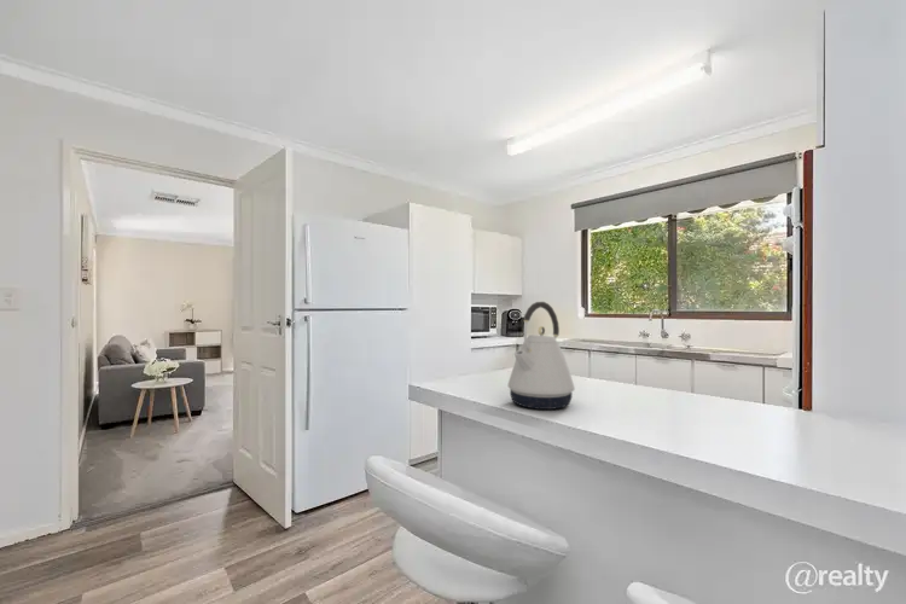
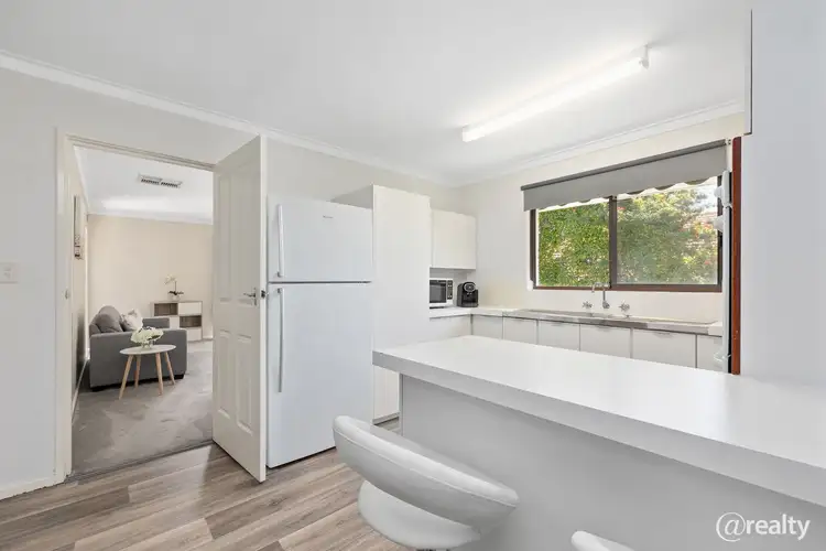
- kettle [507,301,576,411]
